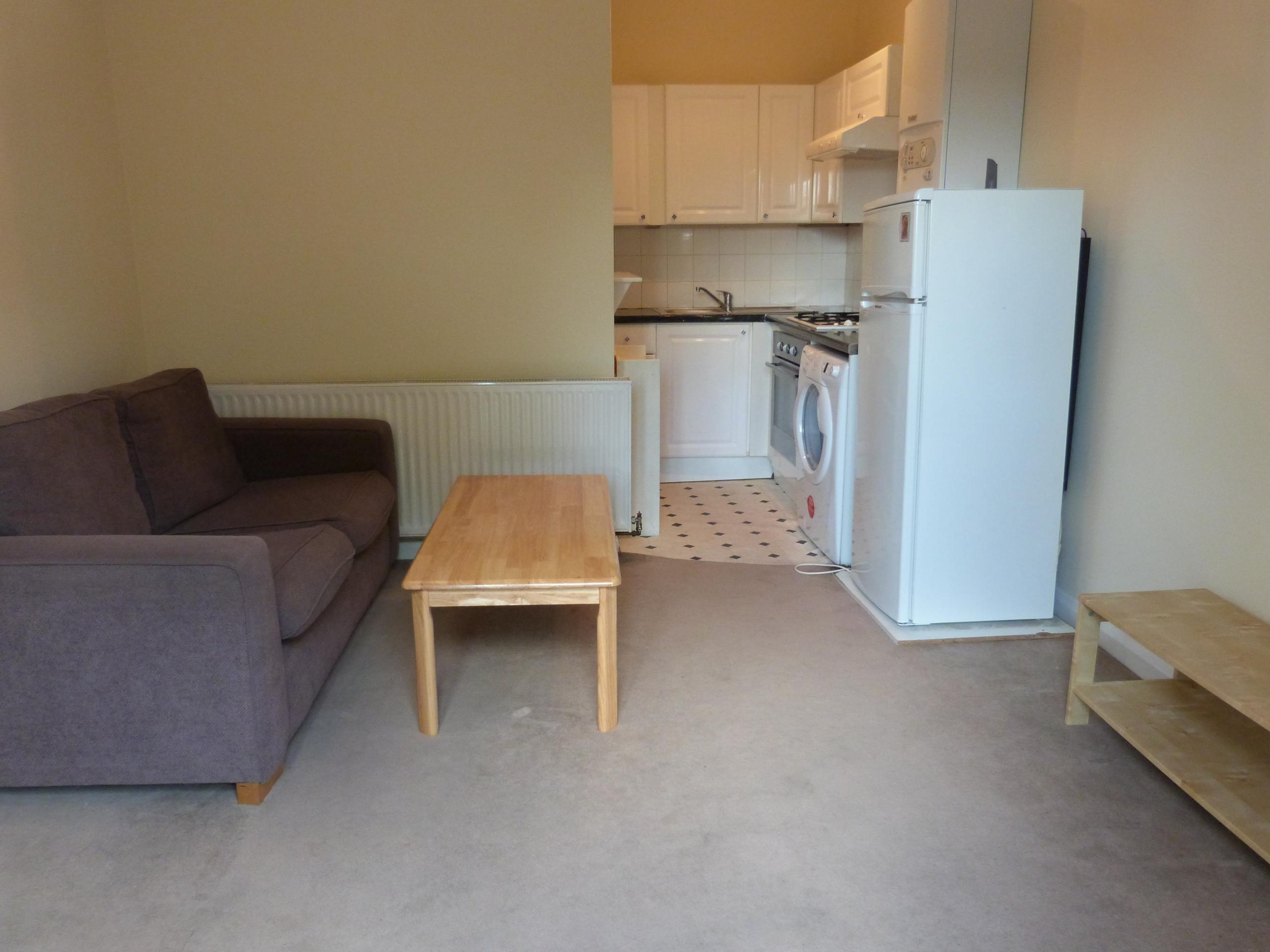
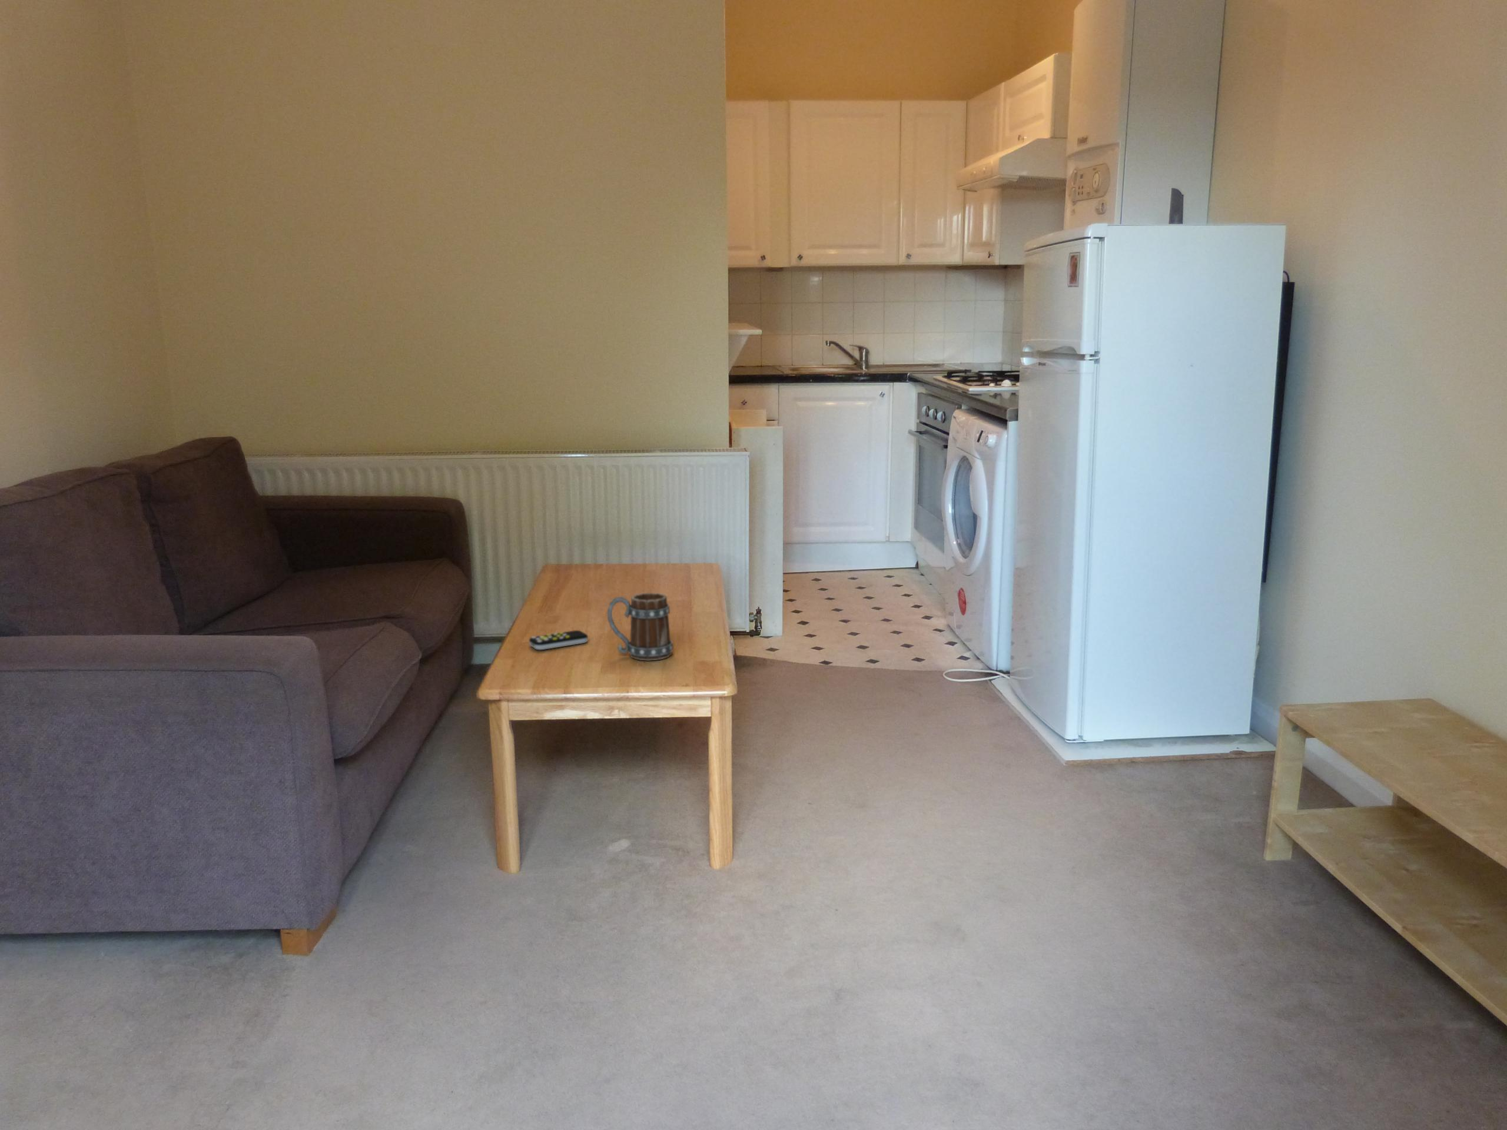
+ remote control [528,630,589,650]
+ mug [606,592,674,661]
